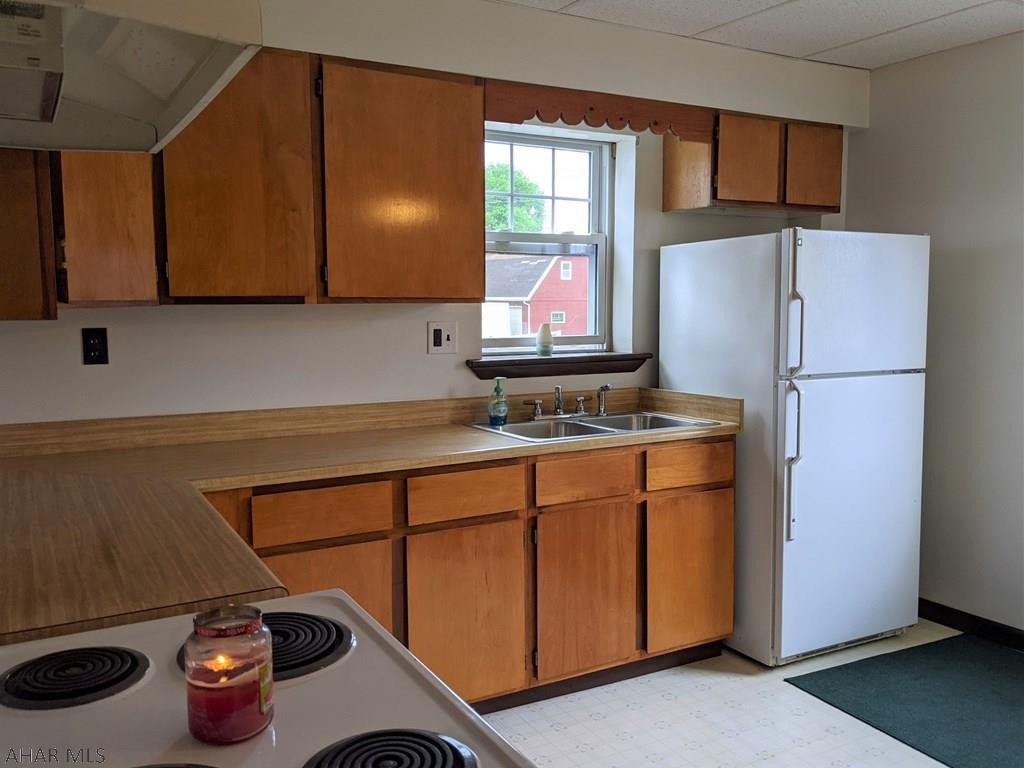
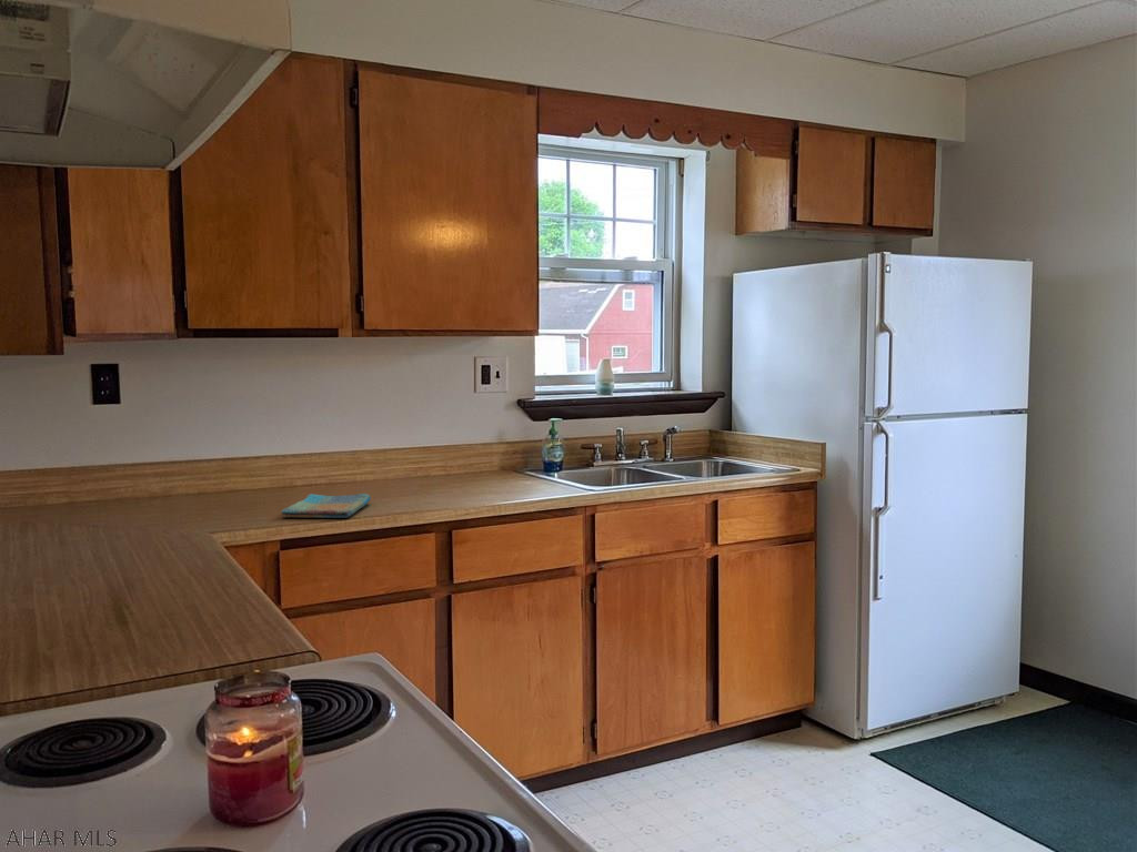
+ dish towel [280,493,372,519]
